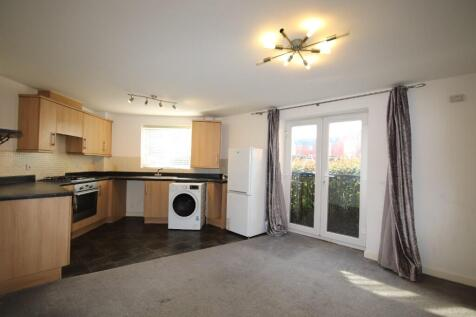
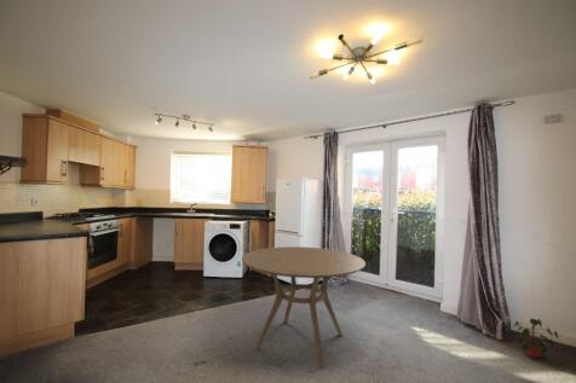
+ potted plant [513,318,559,359]
+ dining table [241,245,367,370]
